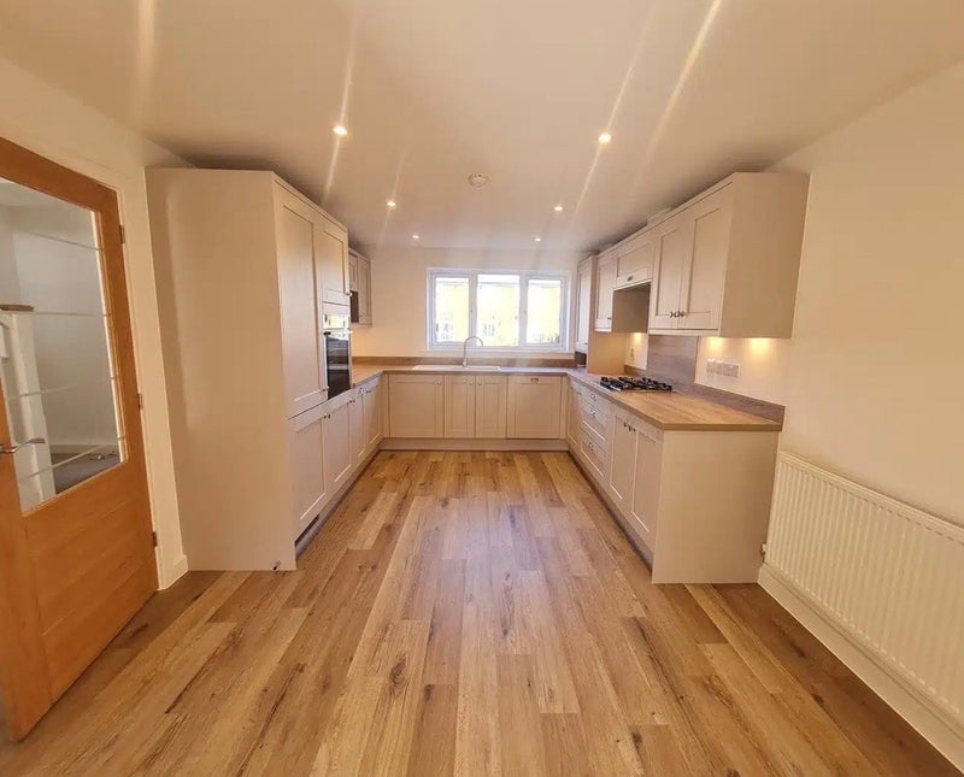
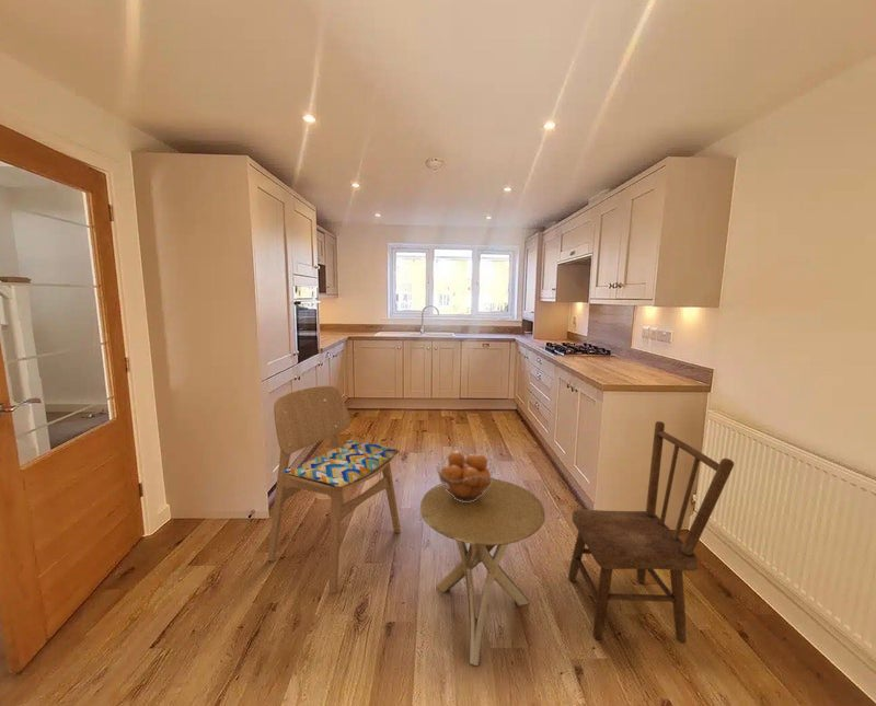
+ side table [419,478,546,667]
+ dining chair [266,385,402,594]
+ fruit basket [435,450,497,502]
+ dining chair [567,420,735,644]
